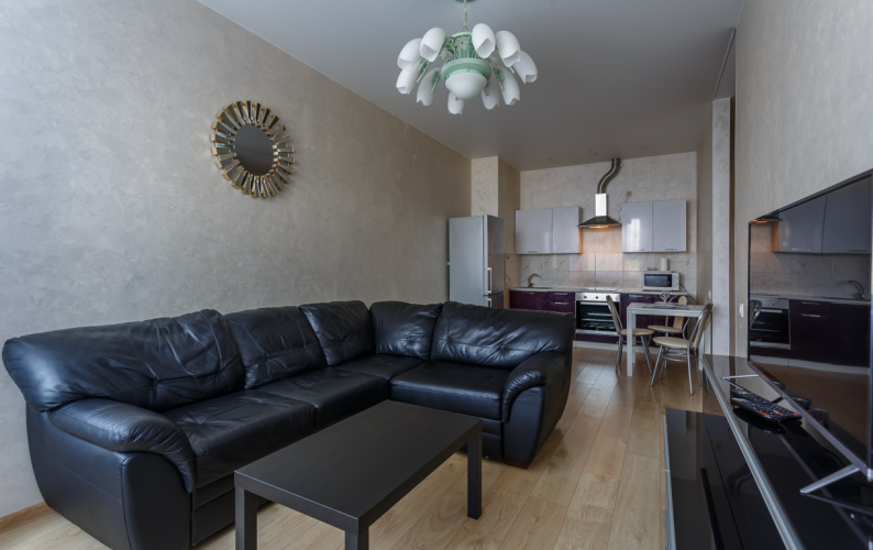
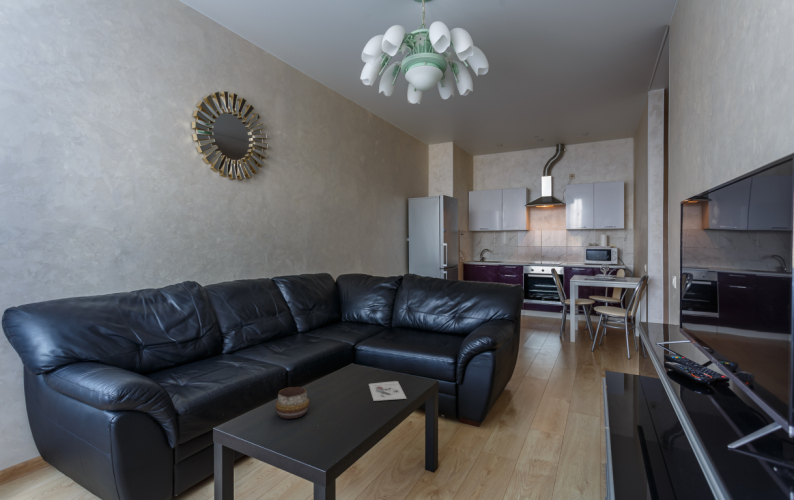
+ architectural model [368,380,408,402]
+ decorative bowl [274,386,310,420]
